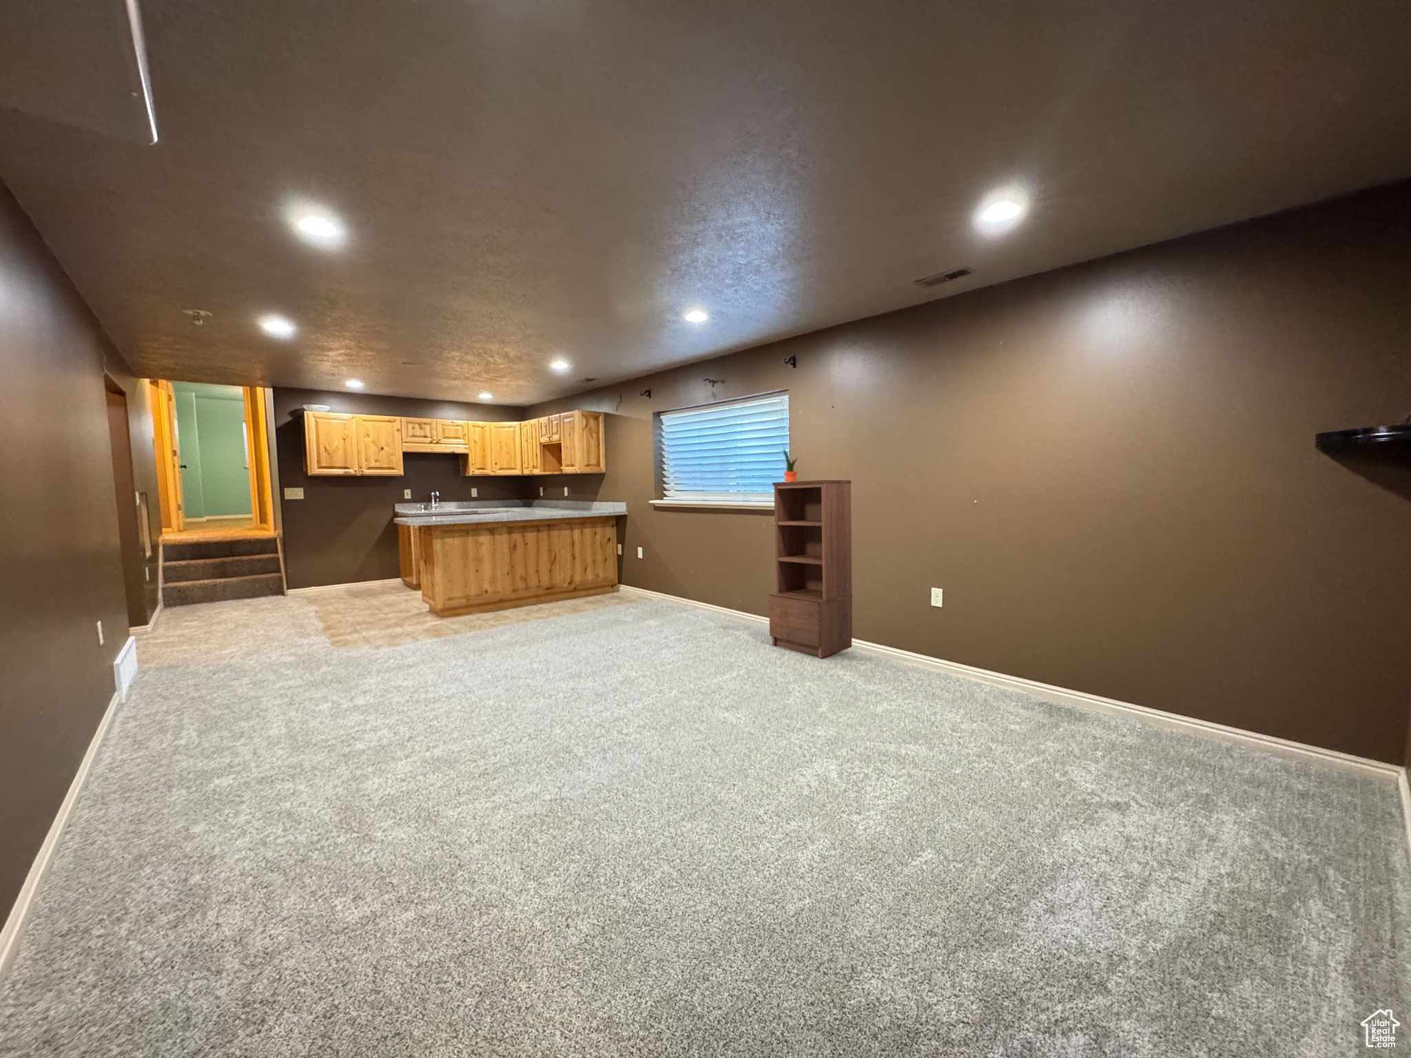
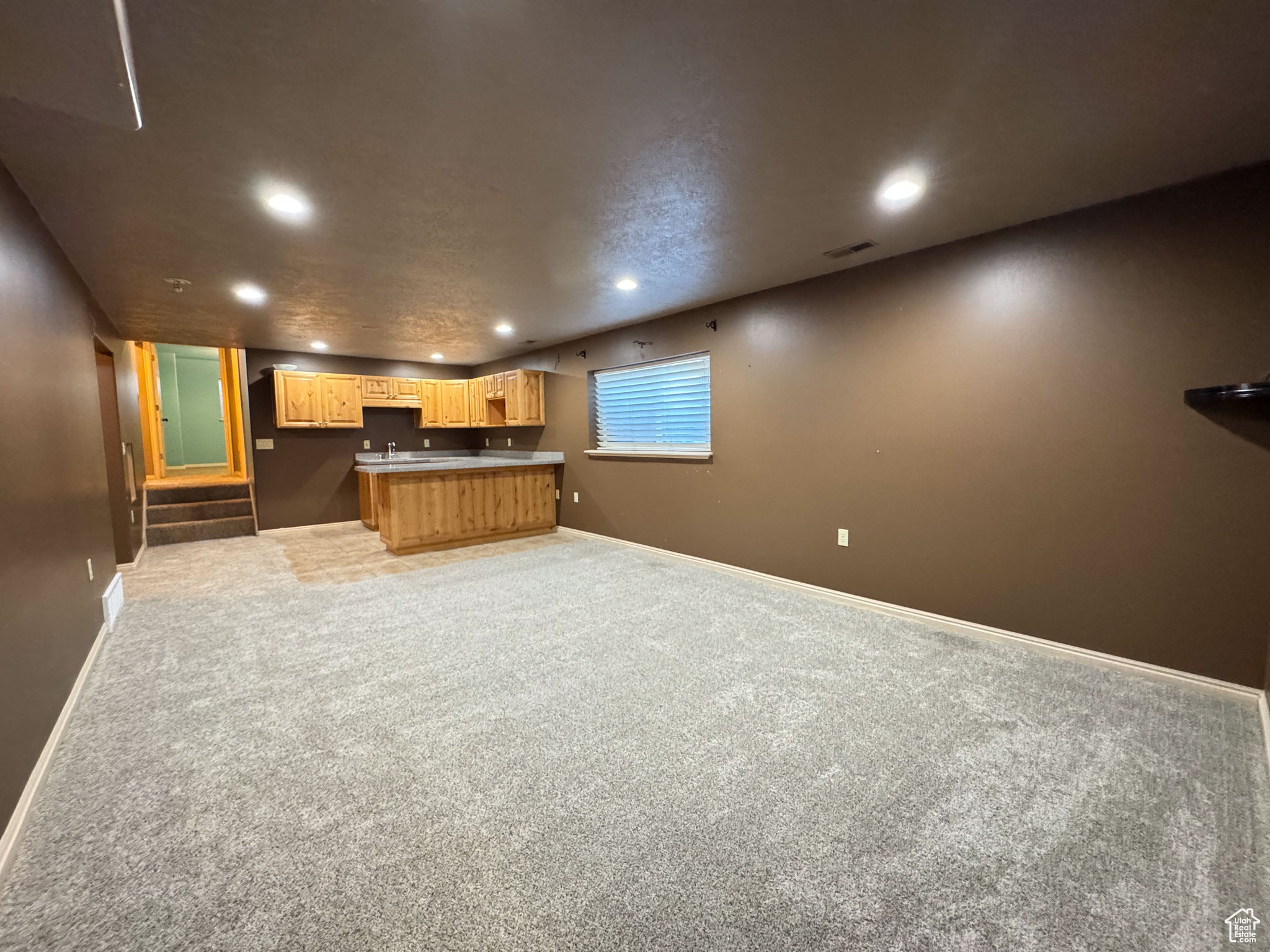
- shelving unit [768,479,853,659]
- potted plant [782,448,799,482]
